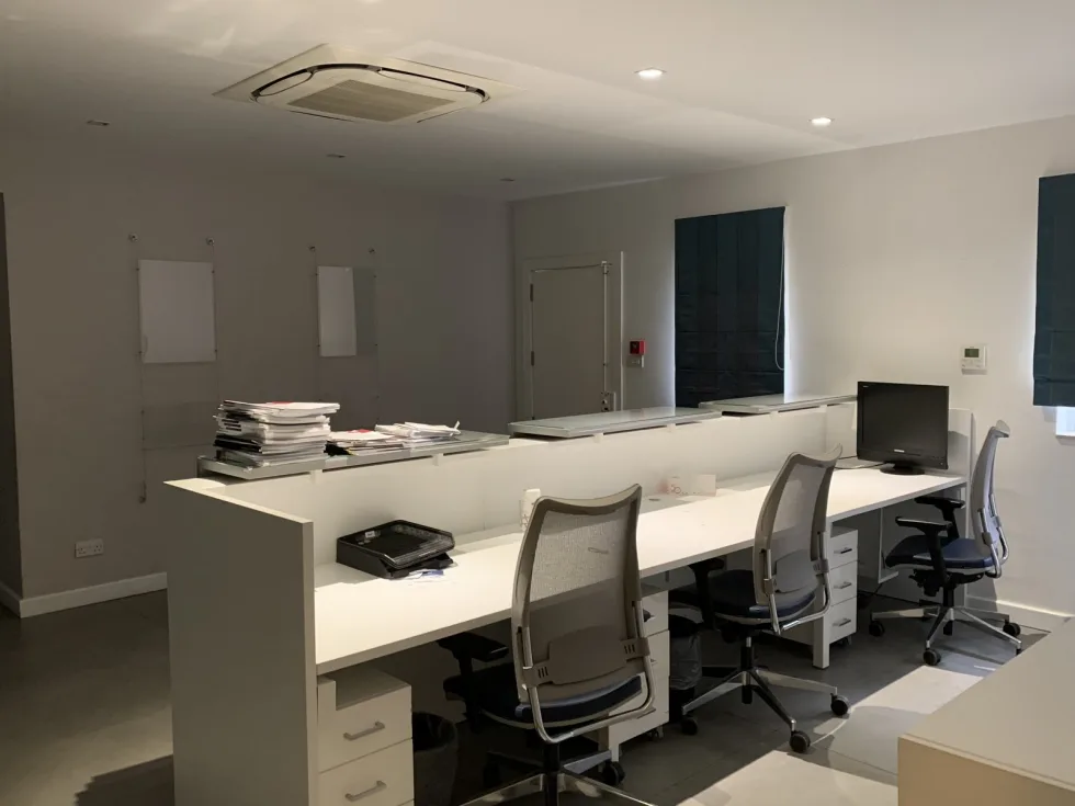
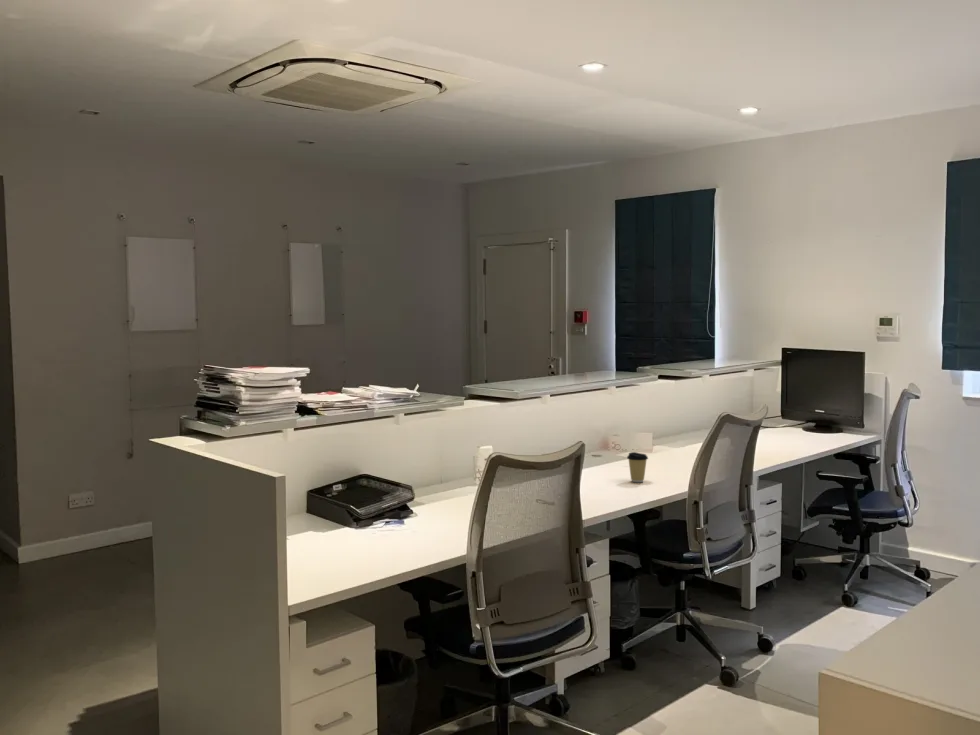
+ coffee cup [626,451,649,483]
